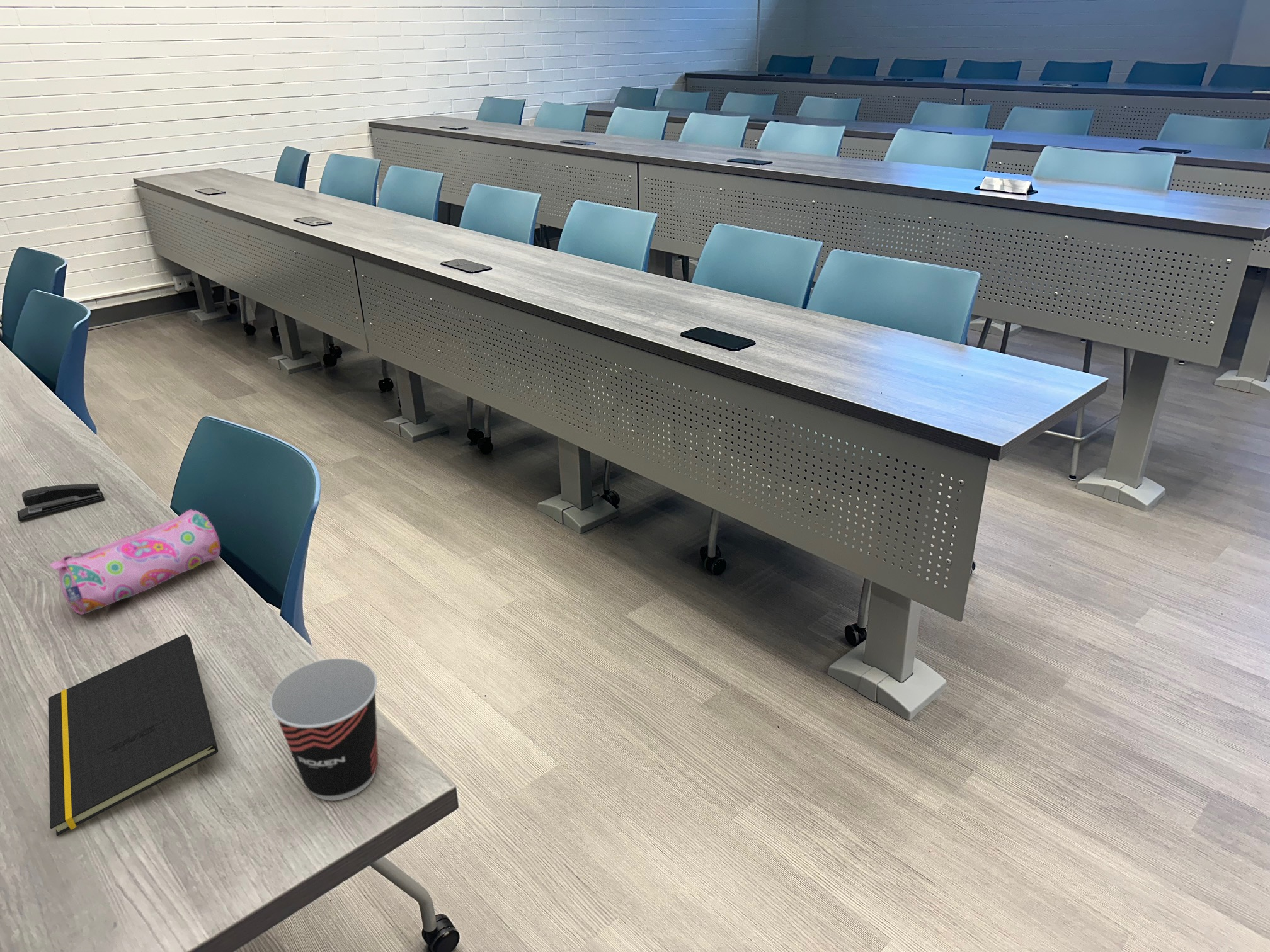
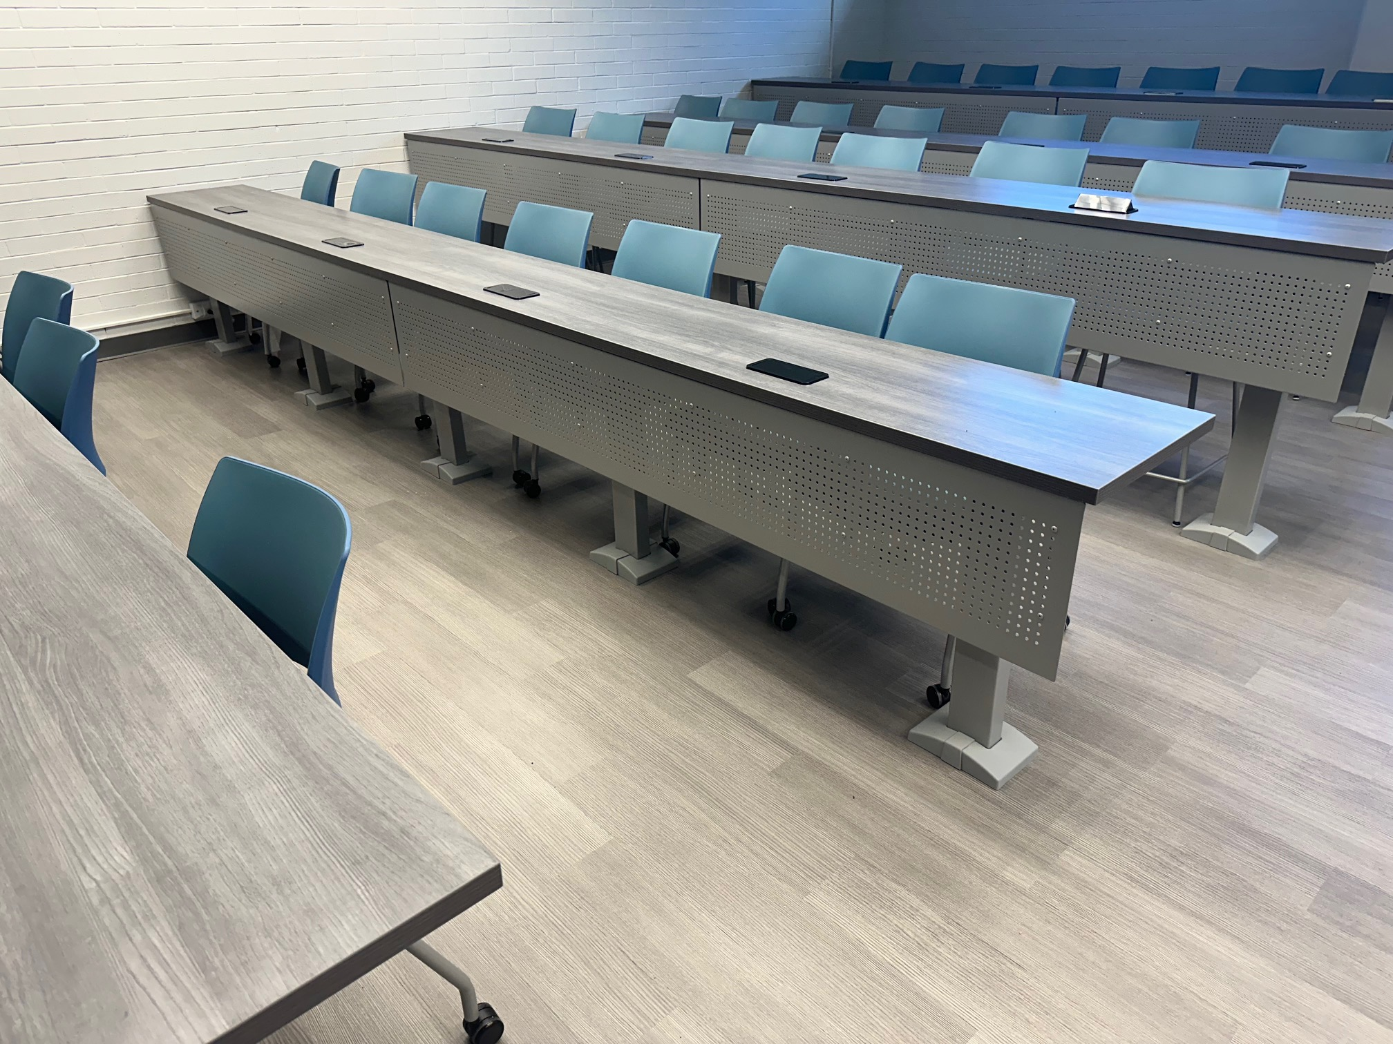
- pencil case [49,509,221,615]
- stapler [16,483,105,522]
- notepad [47,633,219,837]
- cup [269,658,379,801]
